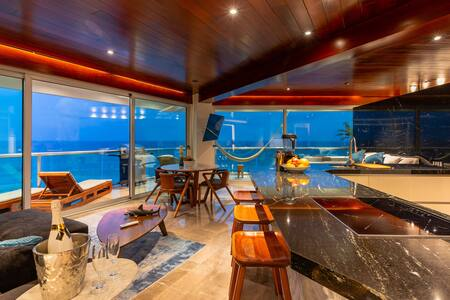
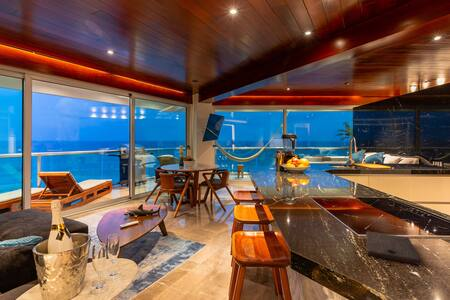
+ cutting board [365,230,422,266]
